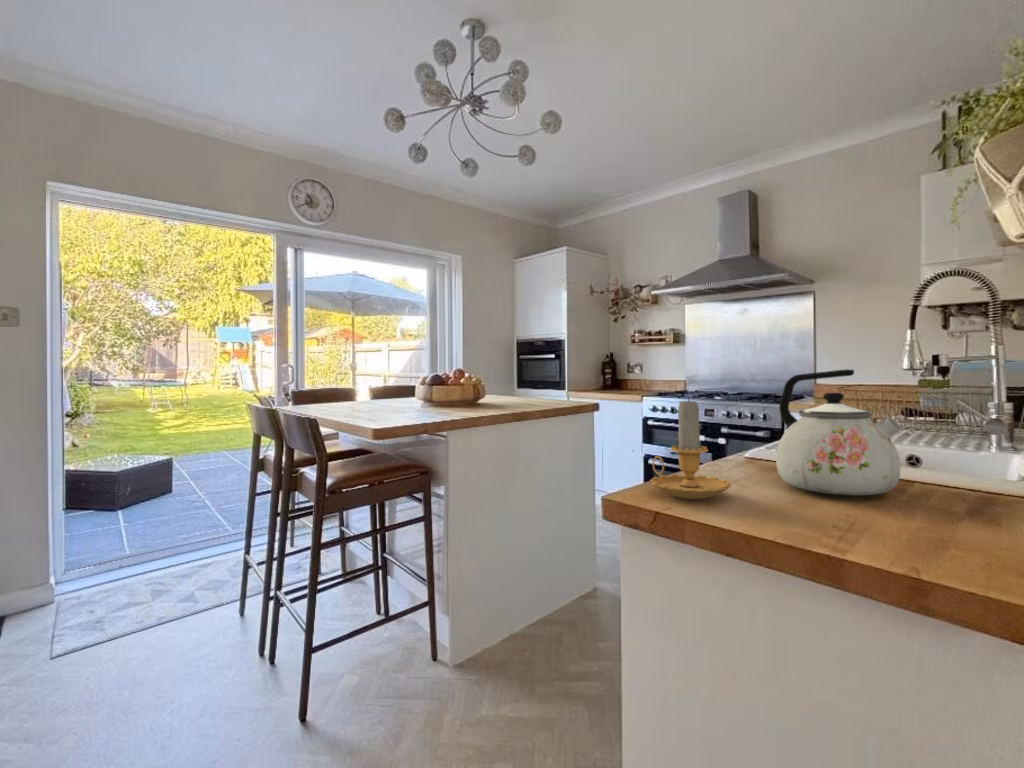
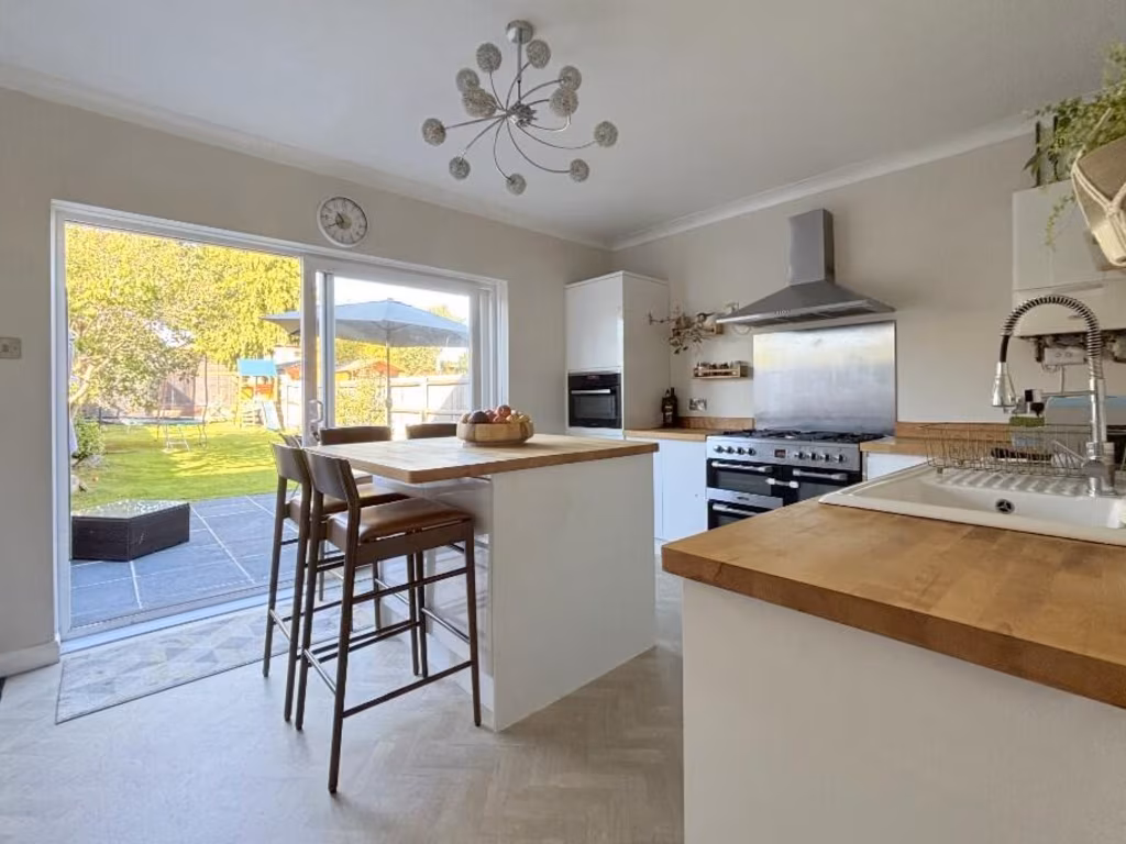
- kettle [775,368,902,496]
- candle [649,395,732,500]
